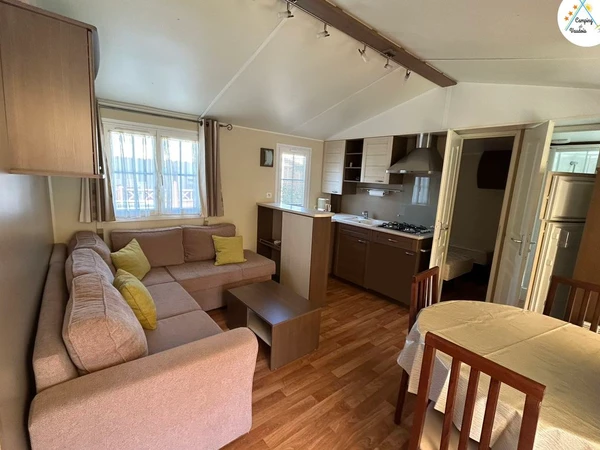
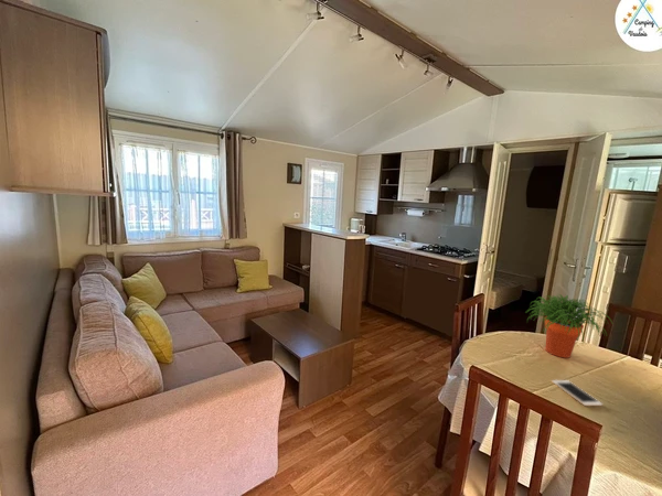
+ potted plant [525,293,613,359]
+ cell phone [551,379,604,407]
